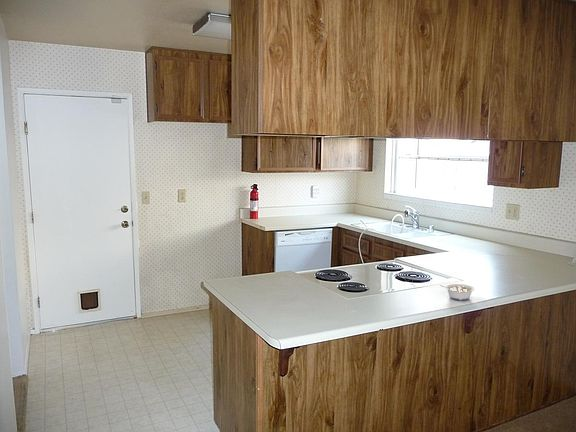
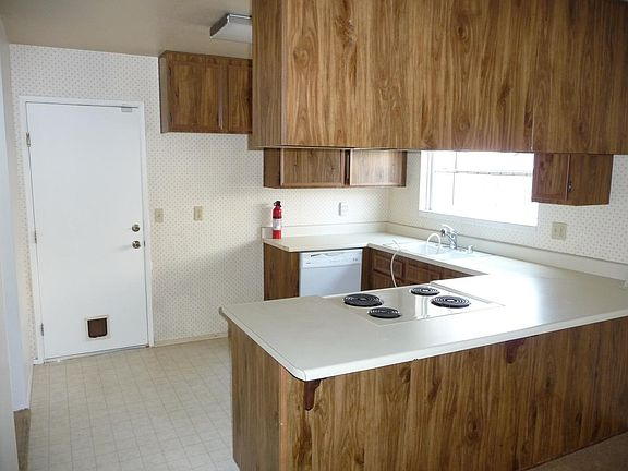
- legume [439,283,475,301]
